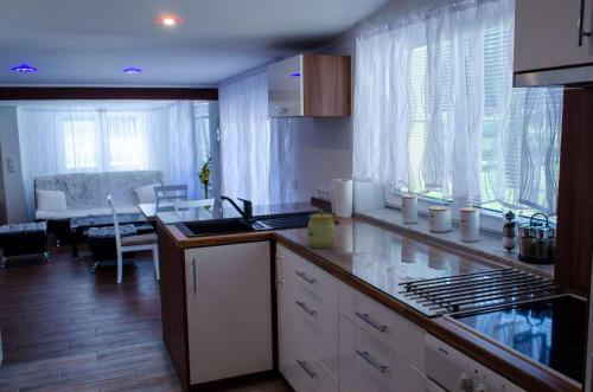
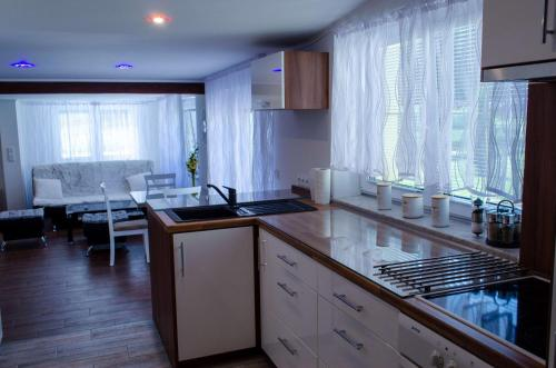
- jar [307,208,337,249]
